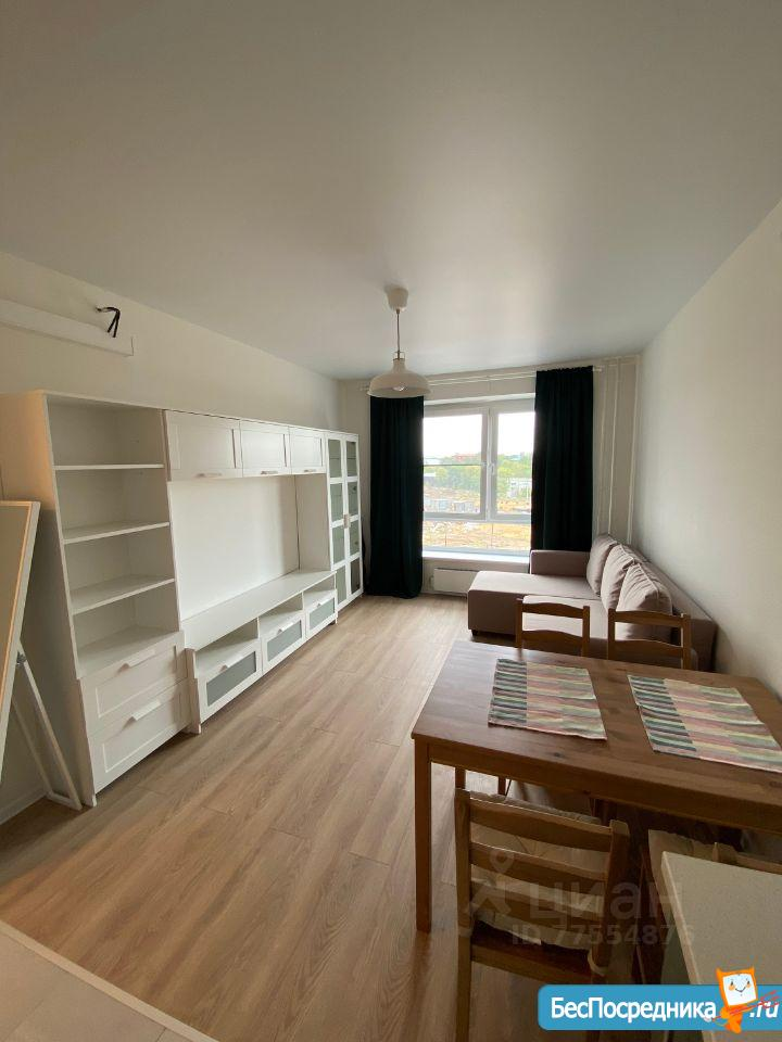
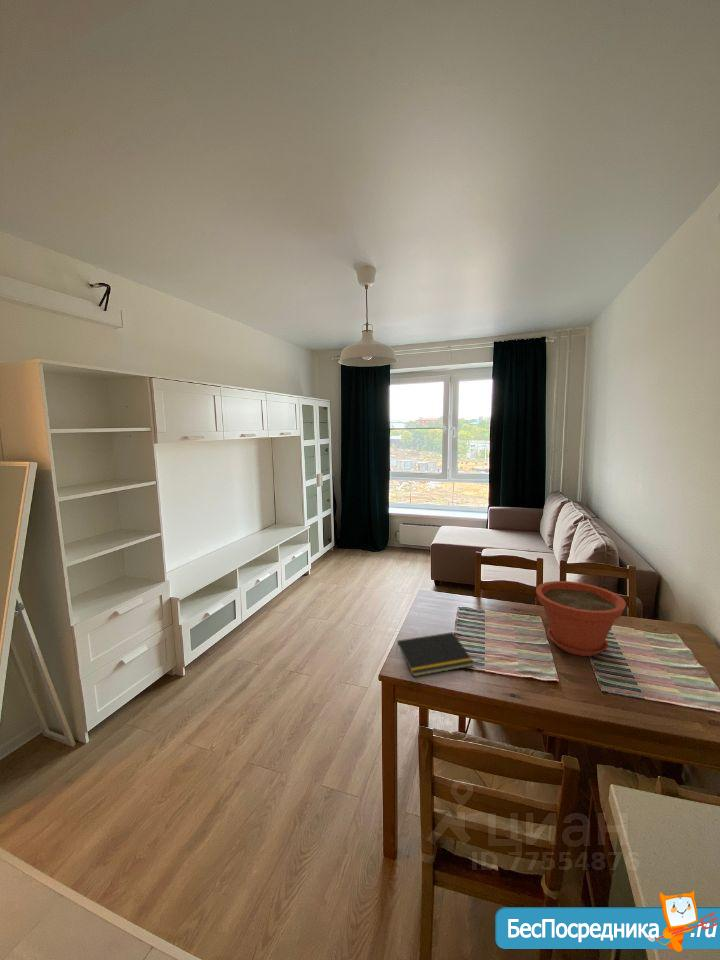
+ plant pot [535,580,627,657]
+ notepad [395,631,475,678]
